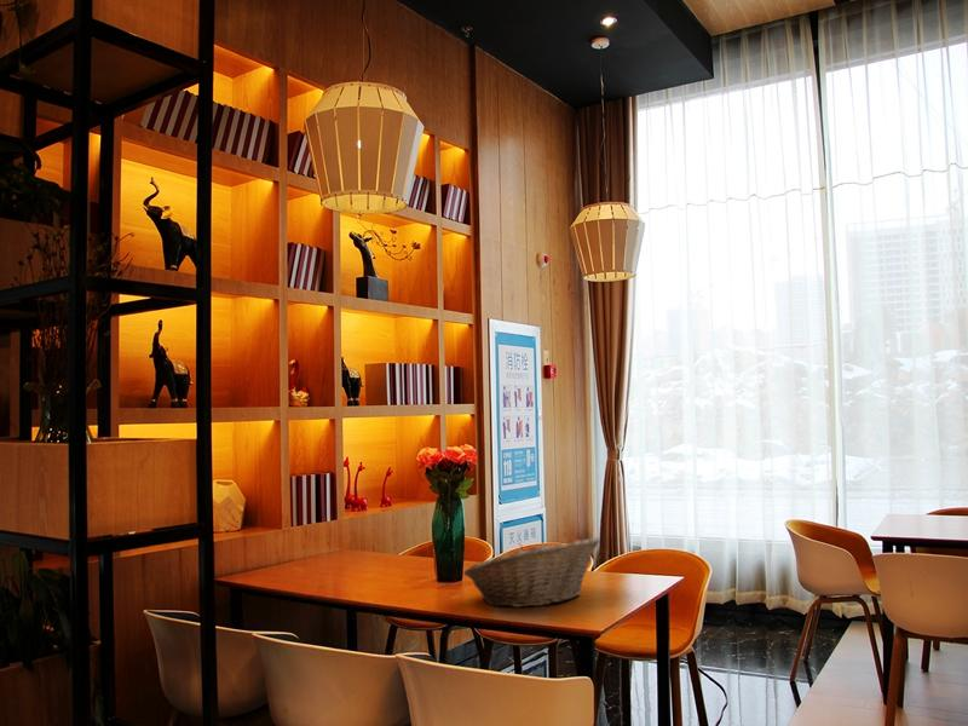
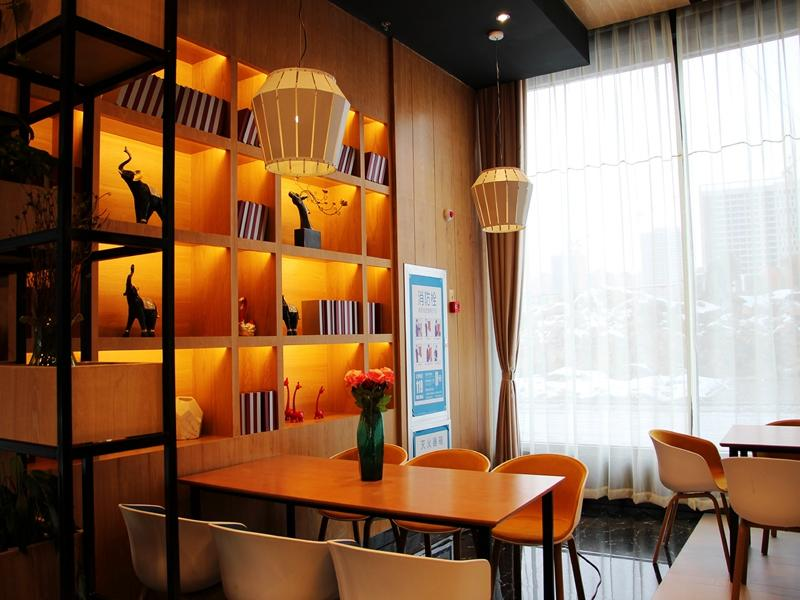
- fruit basket [462,536,601,609]
